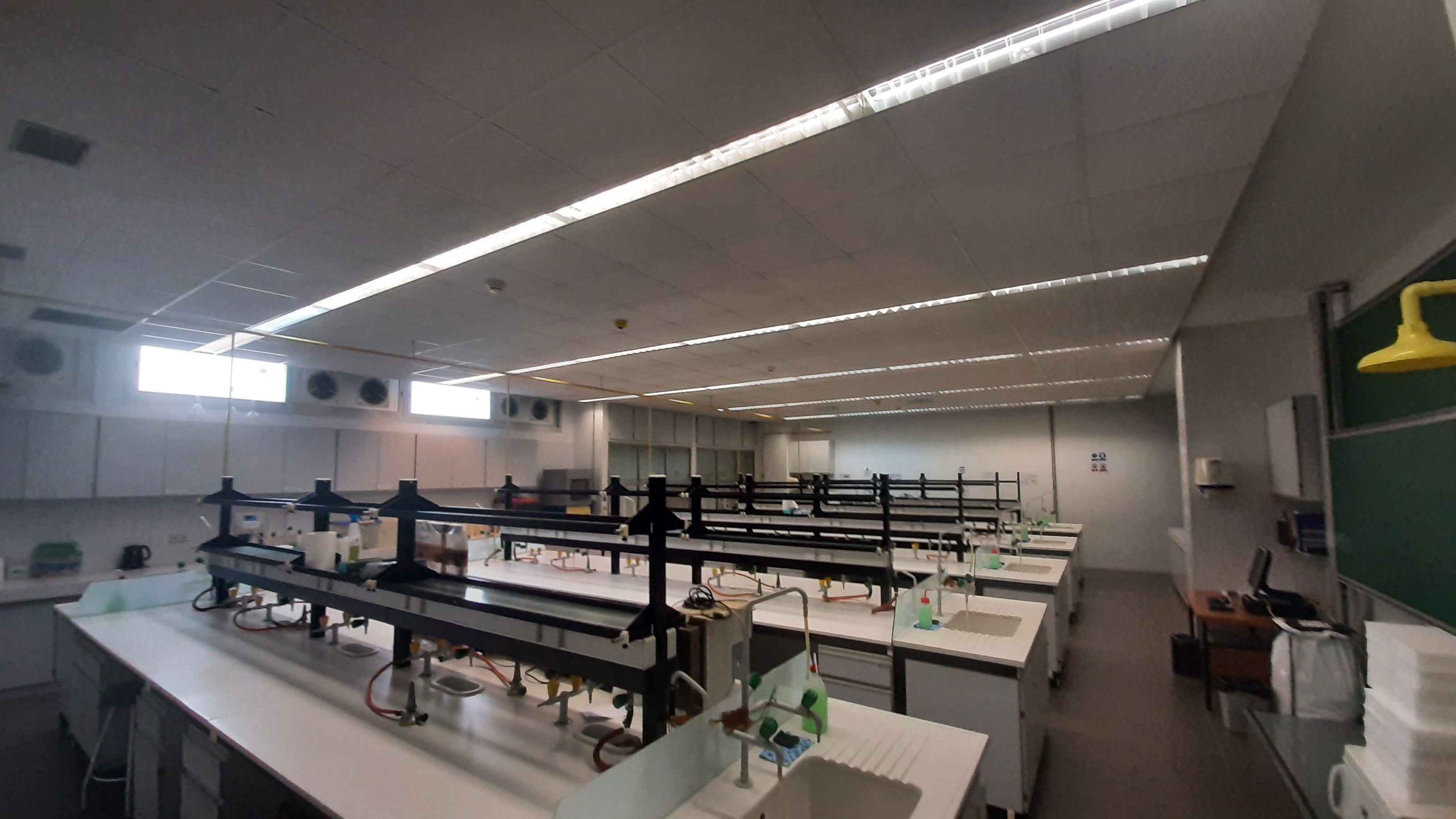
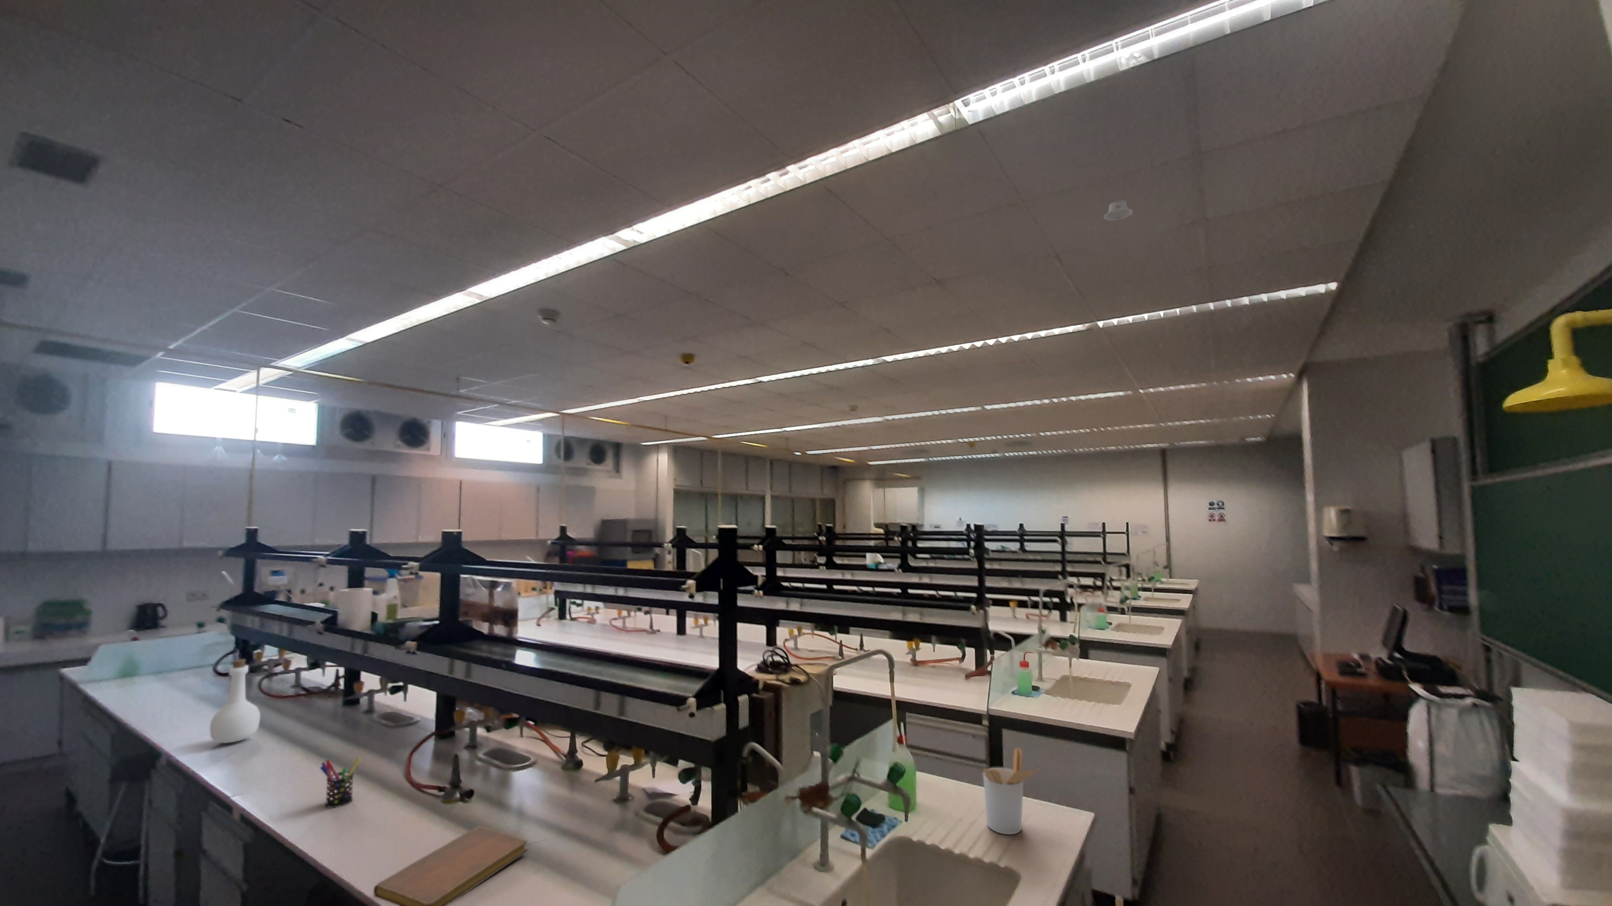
+ utensil holder [982,748,1042,835]
+ notebook [373,825,528,906]
+ pen holder [320,757,361,809]
+ recessed light [1104,199,1134,221]
+ bottle [209,659,261,743]
